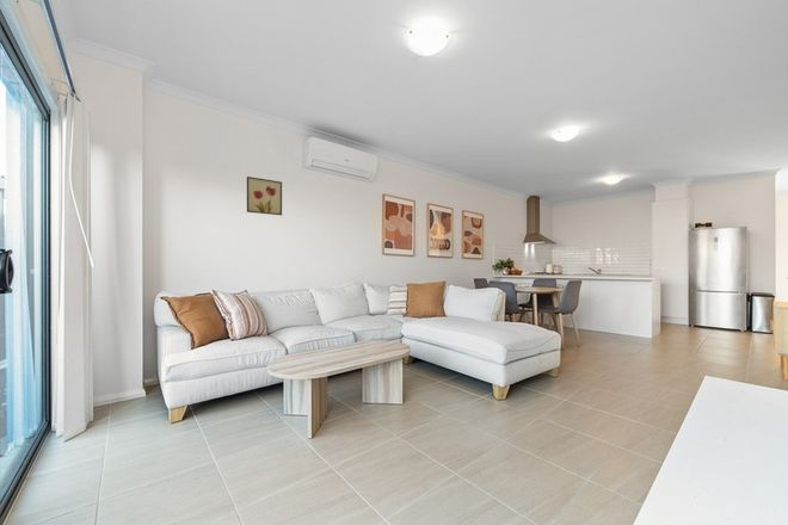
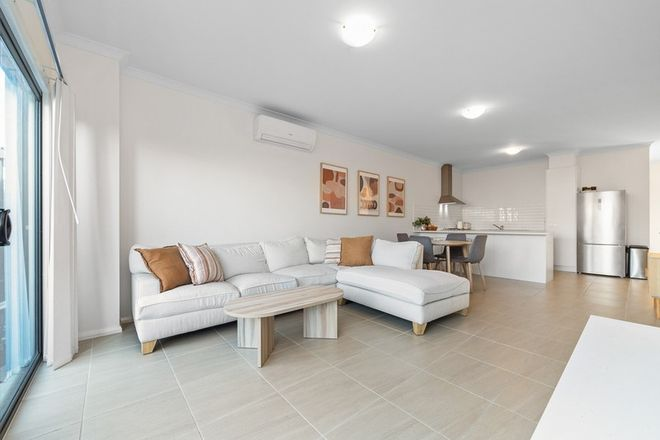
- wall art [246,175,283,216]
